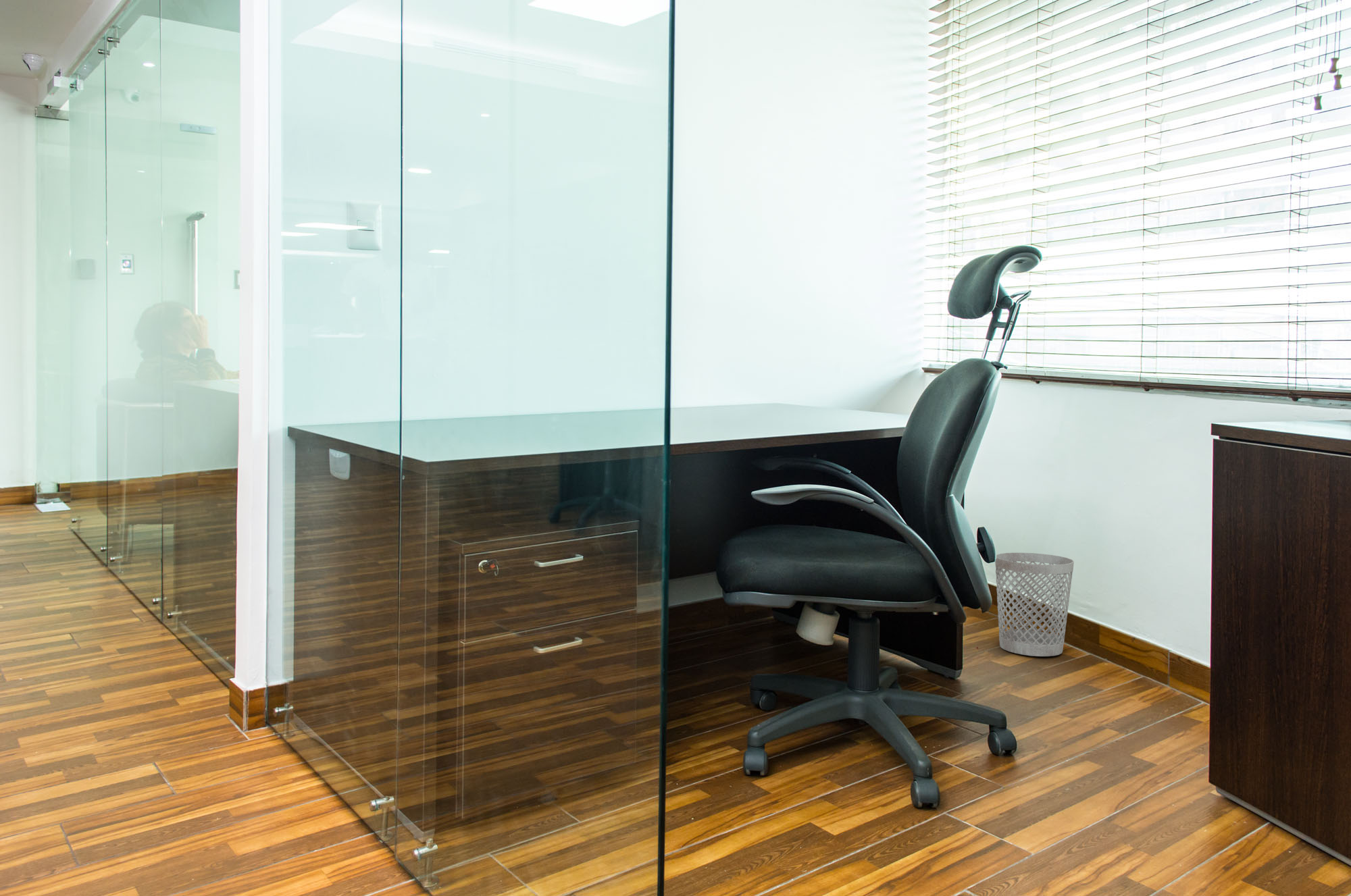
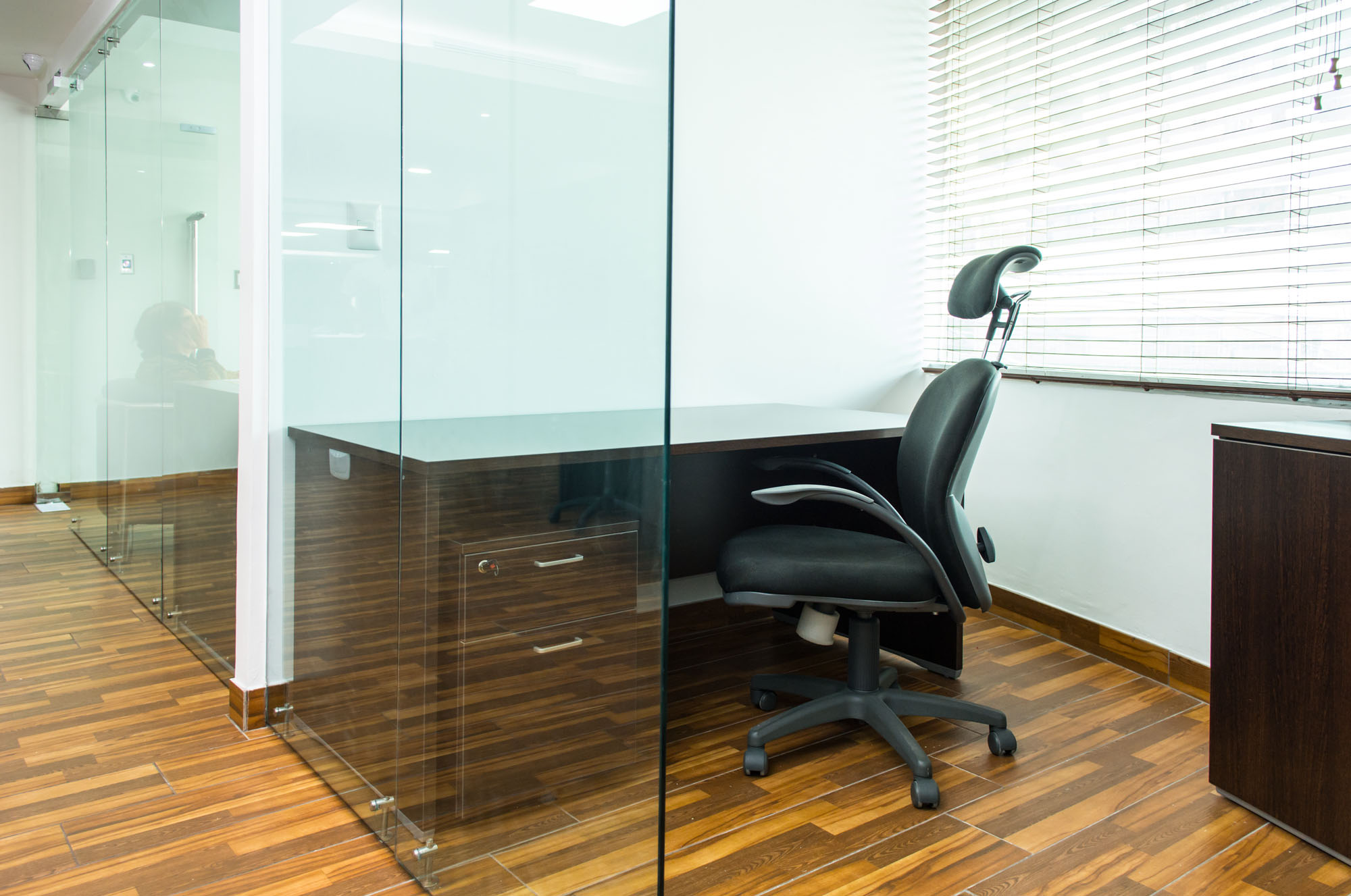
- wastebasket [994,552,1075,657]
